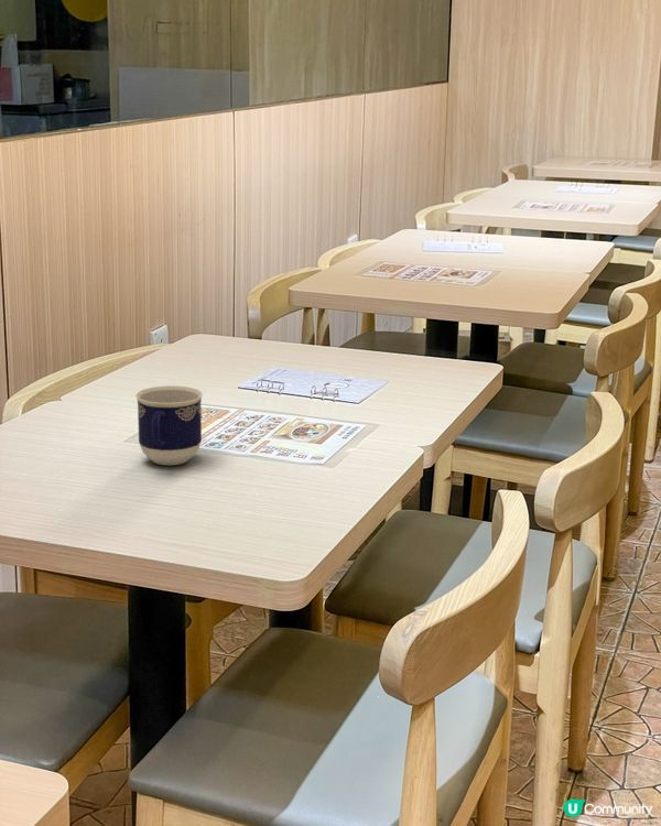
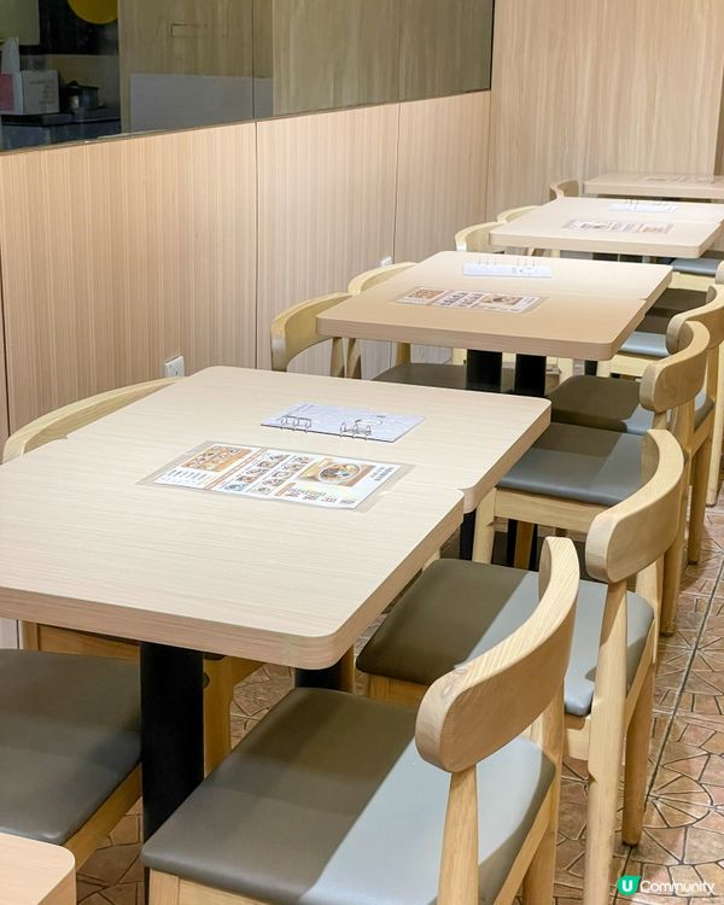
- cup [134,384,204,466]
